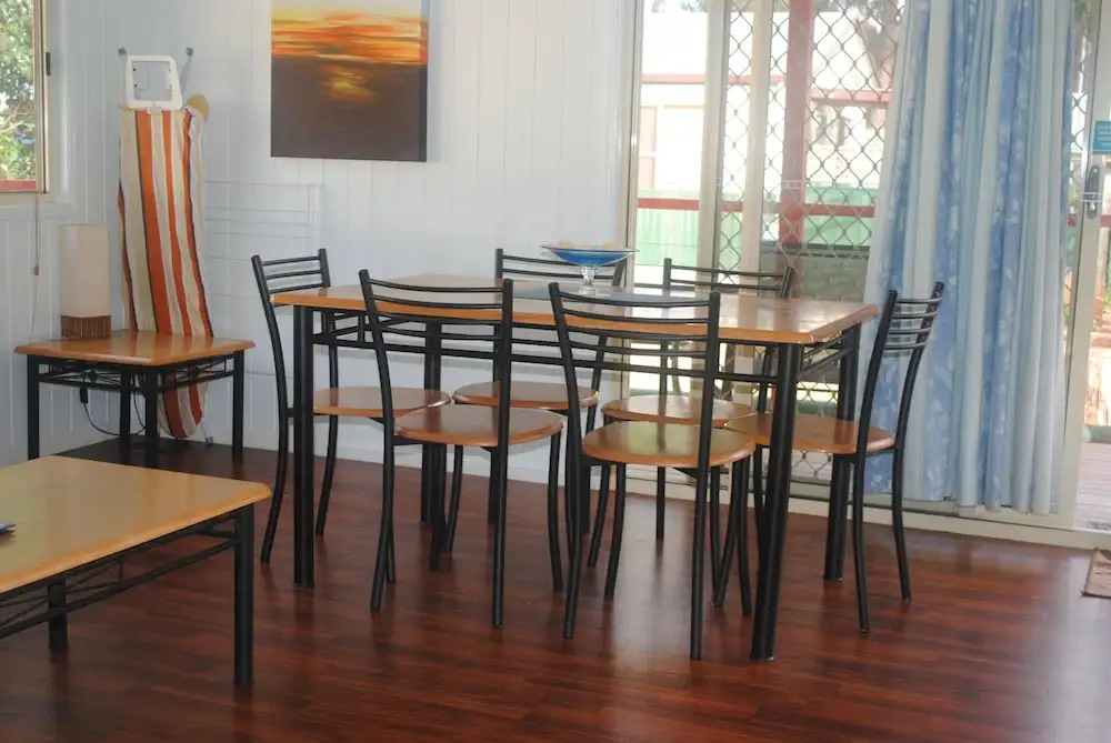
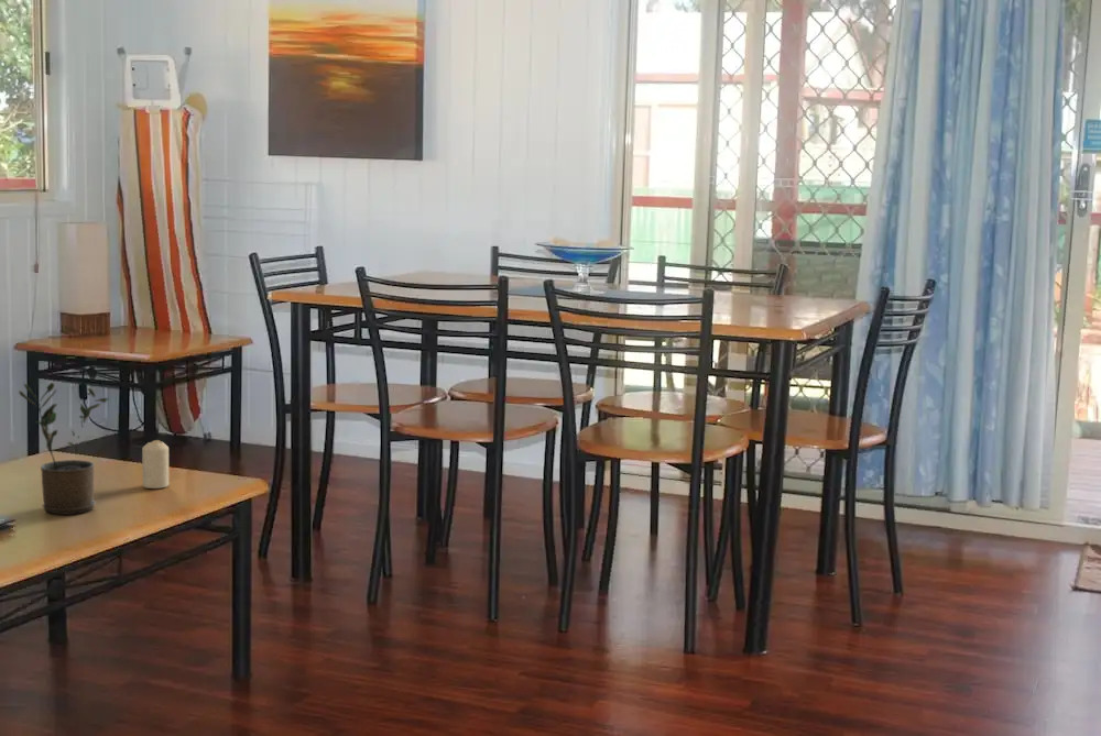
+ candle [141,439,170,490]
+ potted plant [18,382,110,515]
